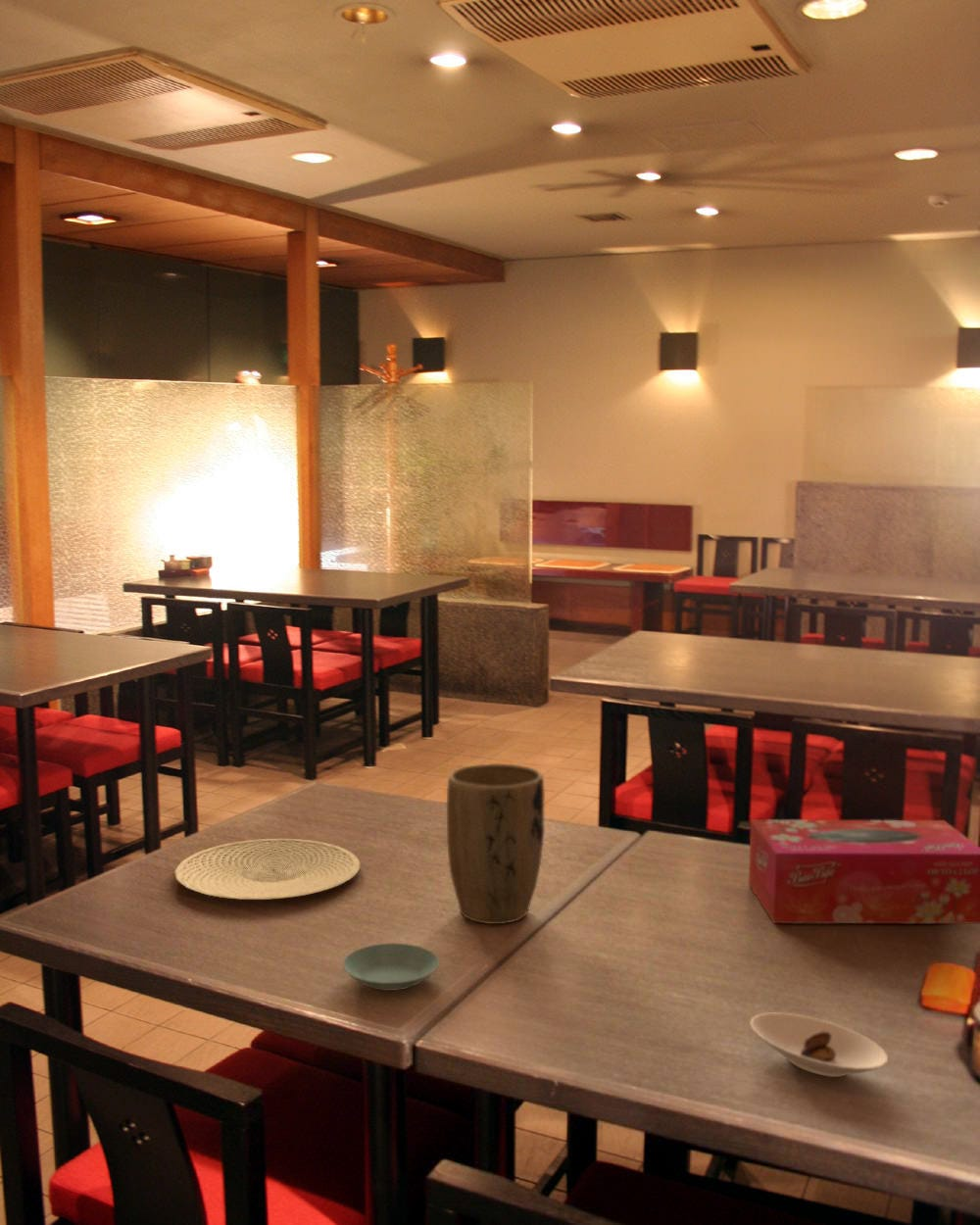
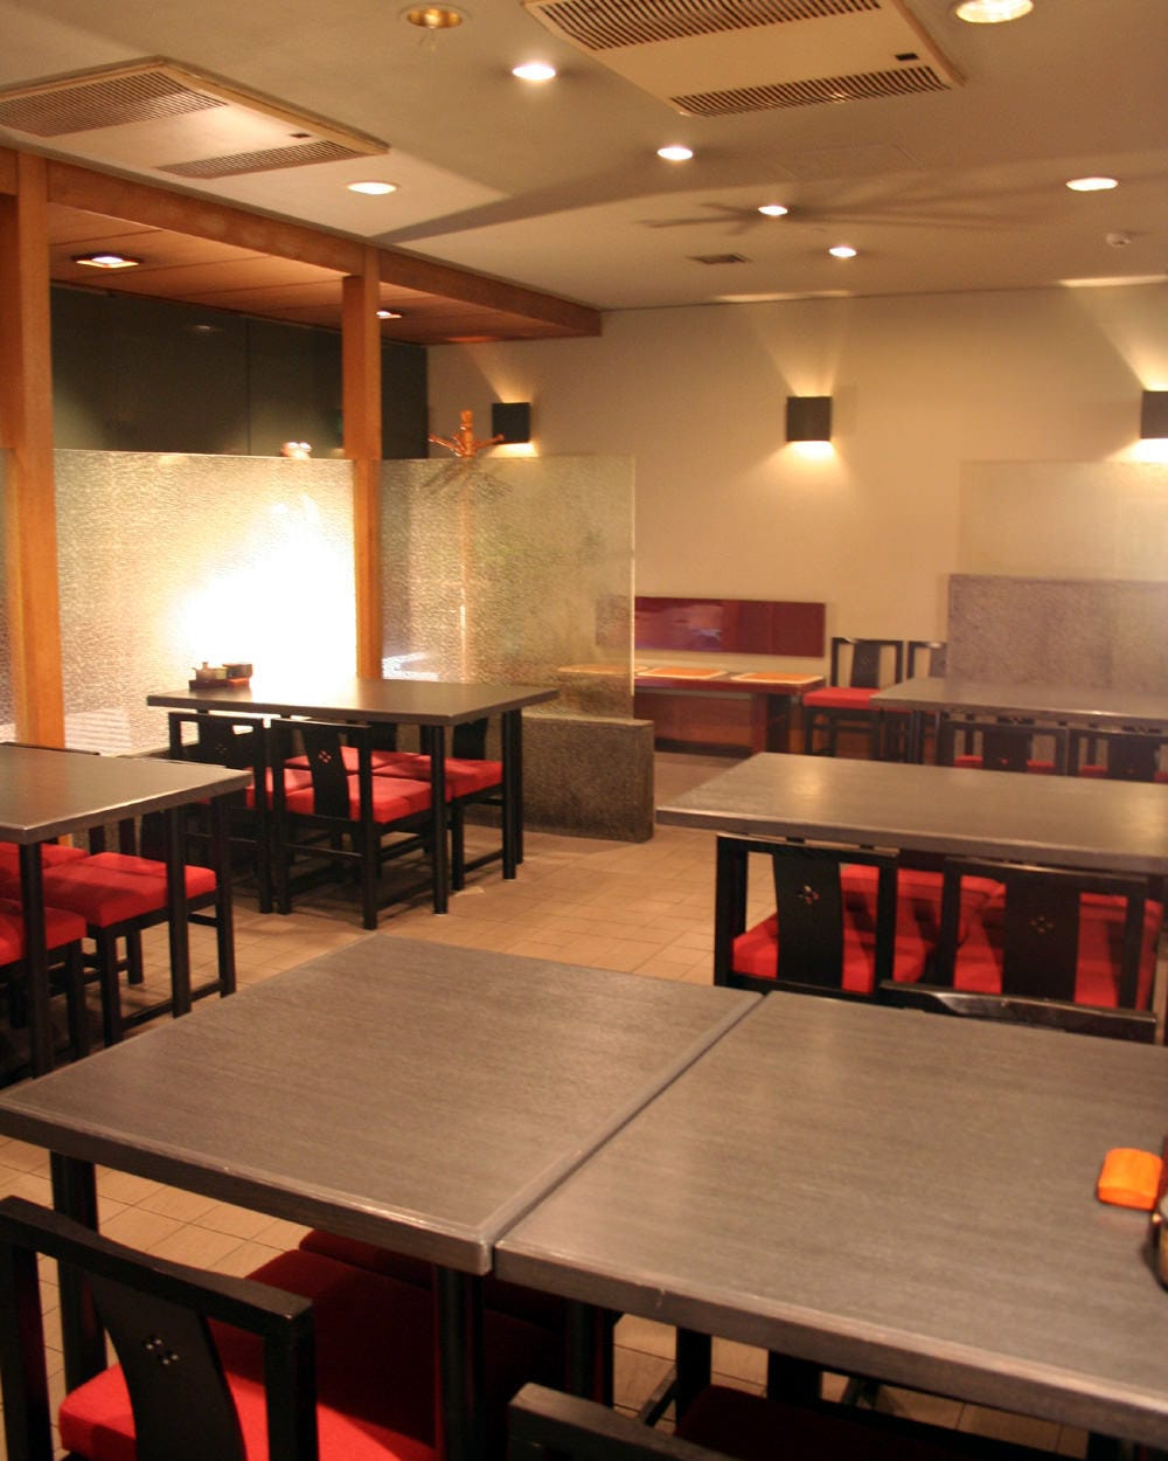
- saucer [342,942,440,992]
- plate [173,838,361,901]
- plant pot [446,762,546,925]
- saucer [749,1011,889,1078]
- tissue box [748,819,980,924]
